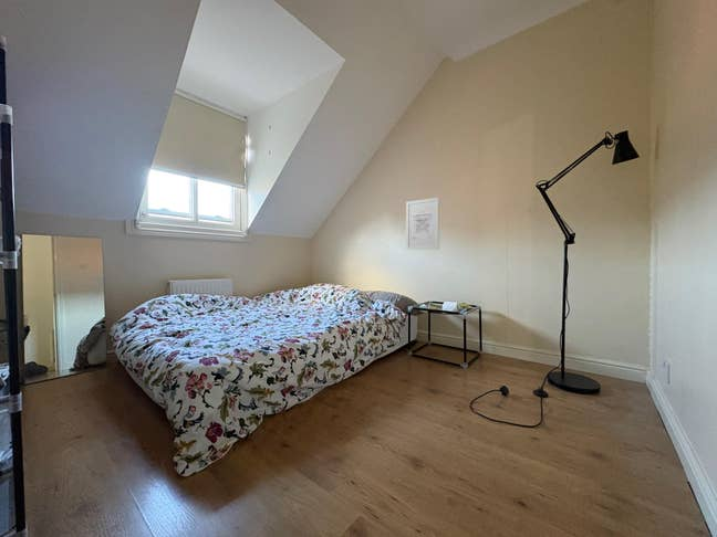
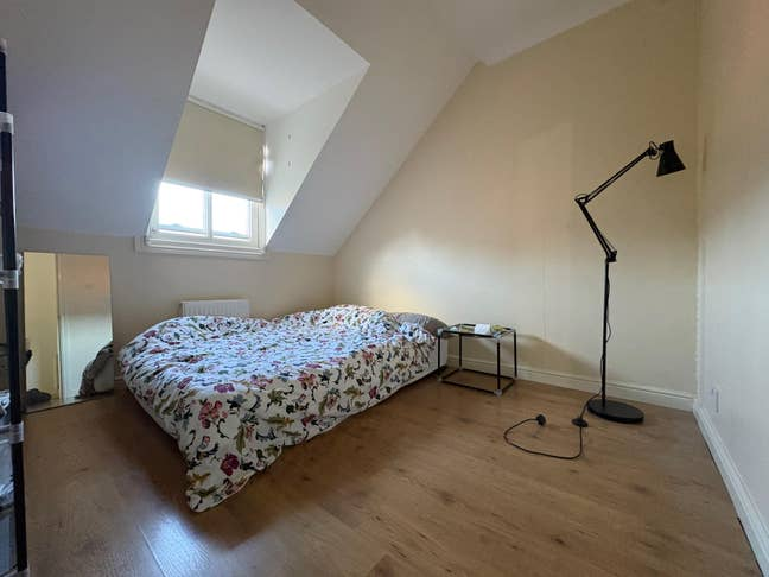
- wall art [405,197,440,251]
